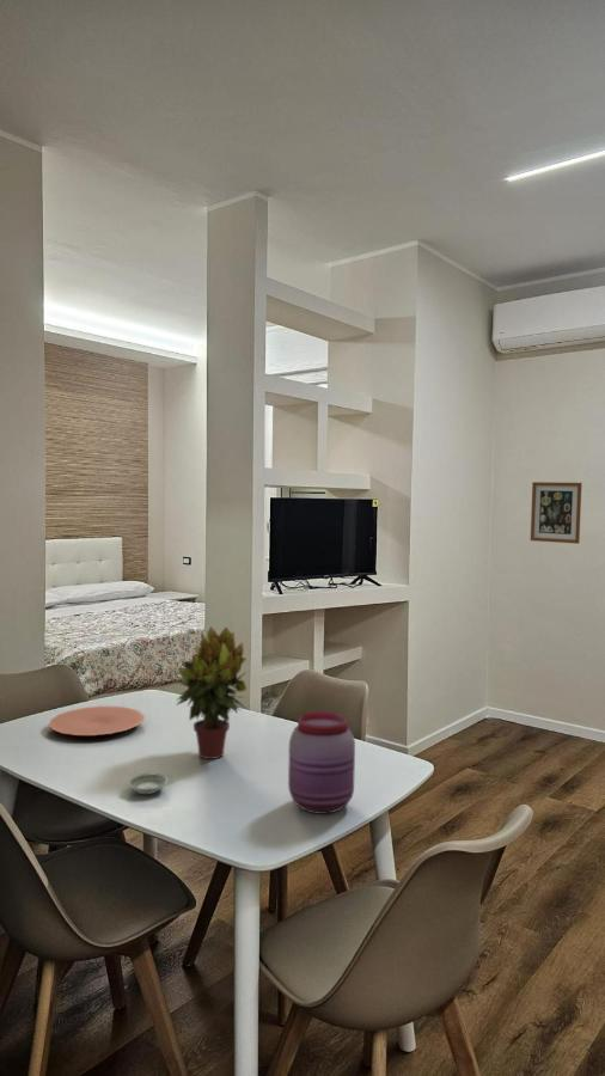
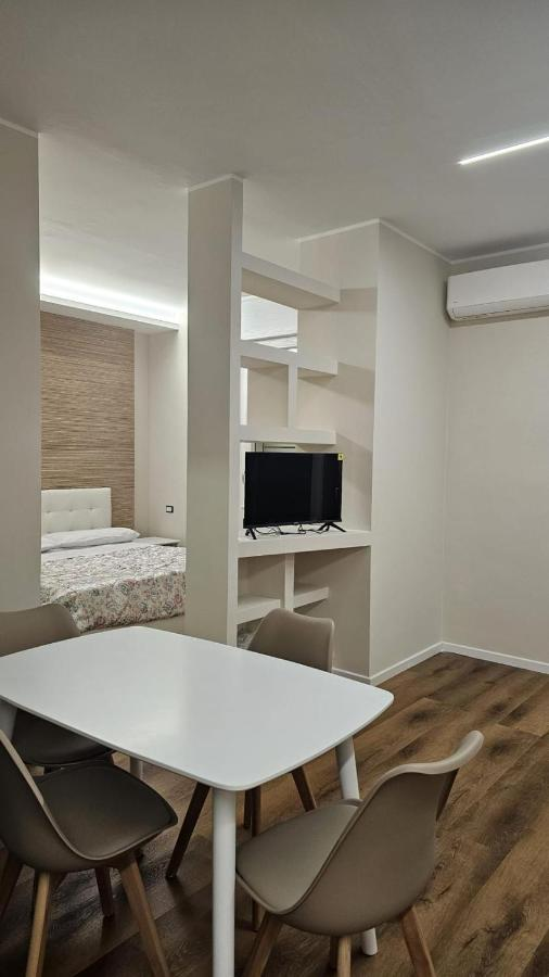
- wall art [530,481,583,545]
- jar [287,710,356,815]
- potted plant [175,625,248,760]
- saucer [126,772,170,795]
- plate [48,705,146,736]
